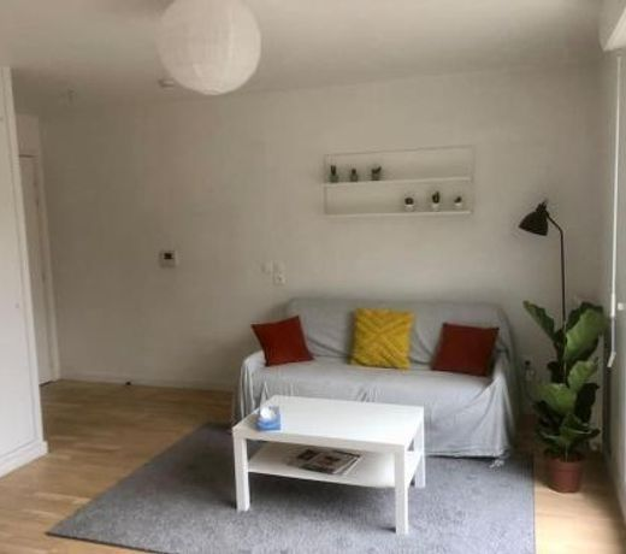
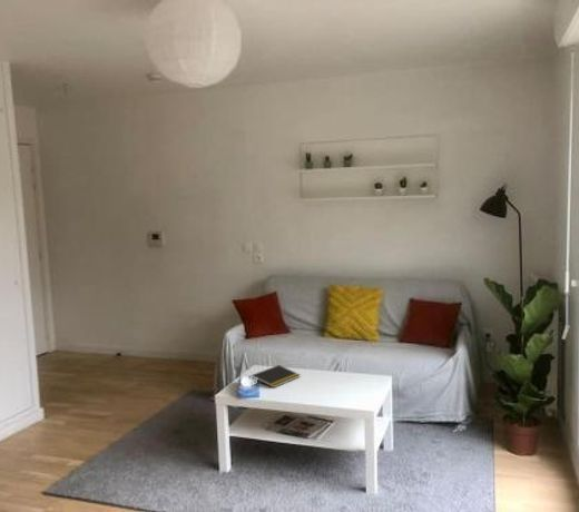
+ notepad [252,364,301,388]
